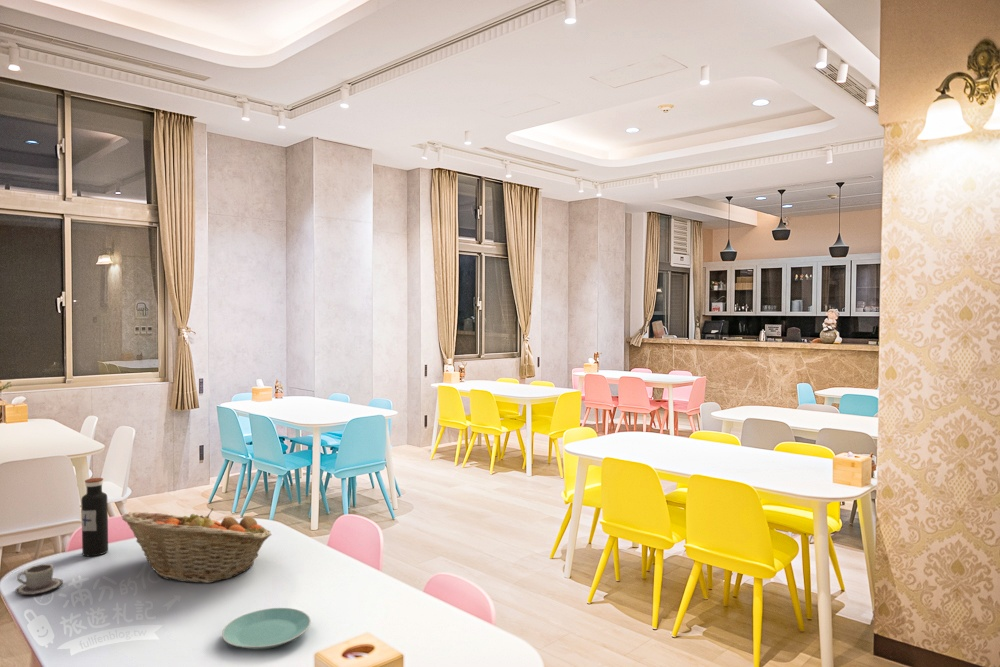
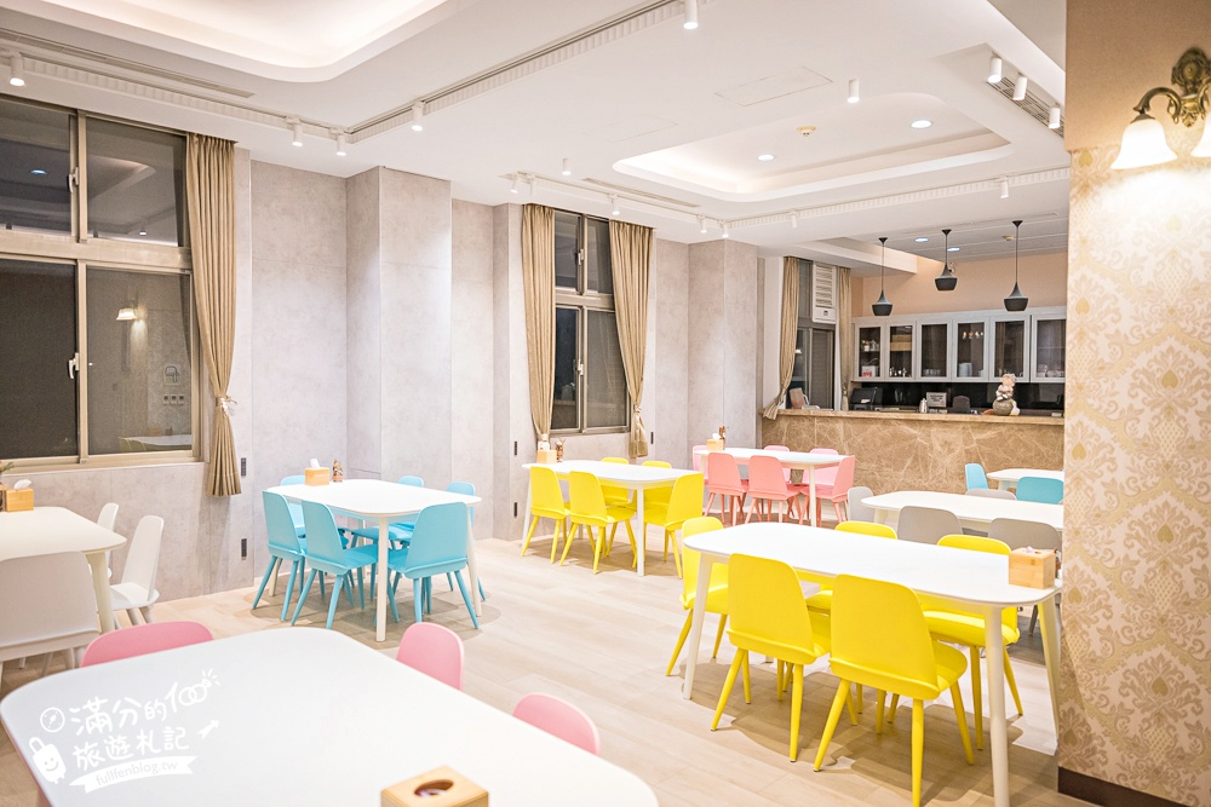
- cup [14,563,64,596]
- plate [221,607,312,651]
- water bottle [80,477,109,557]
- fruit basket [121,507,273,584]
